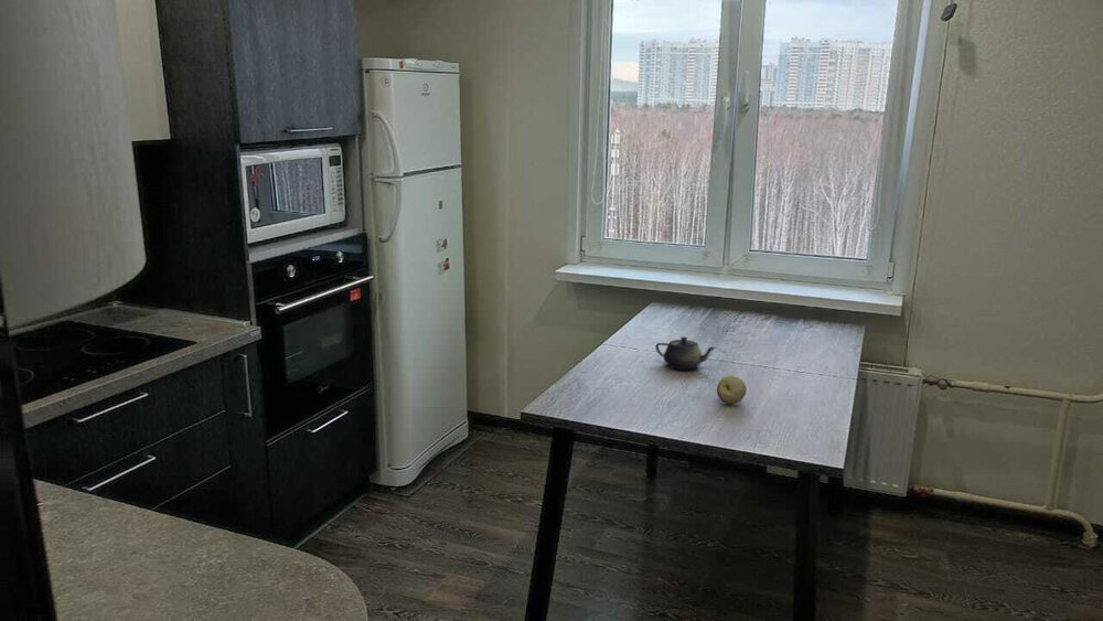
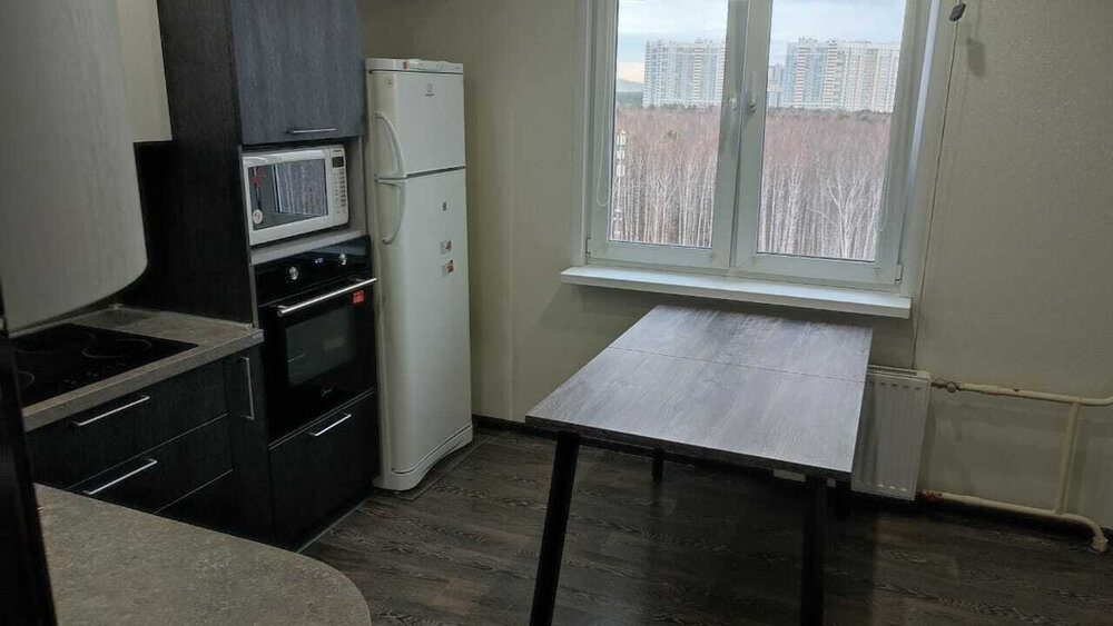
- teapot [654,335,717,371]
- fruit [716,375,748,405]
